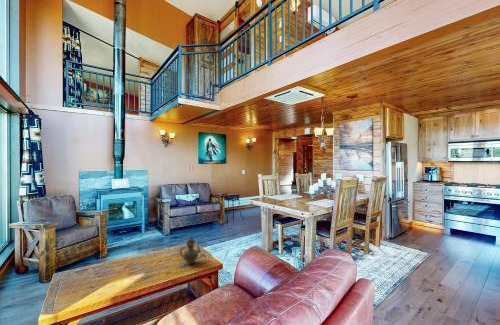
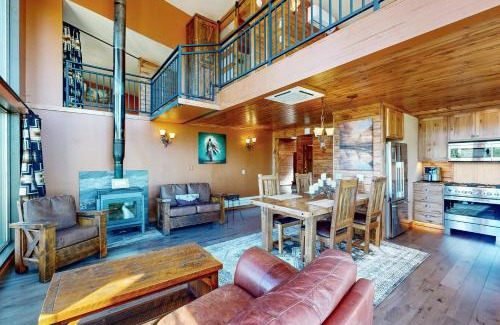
- teapot [178,234,202,265]
